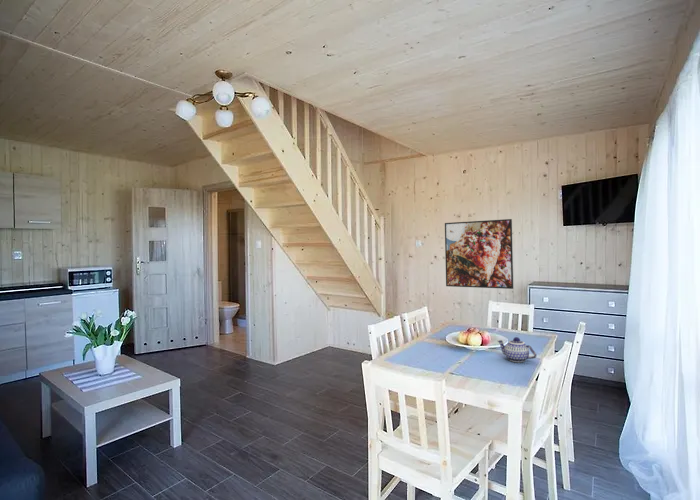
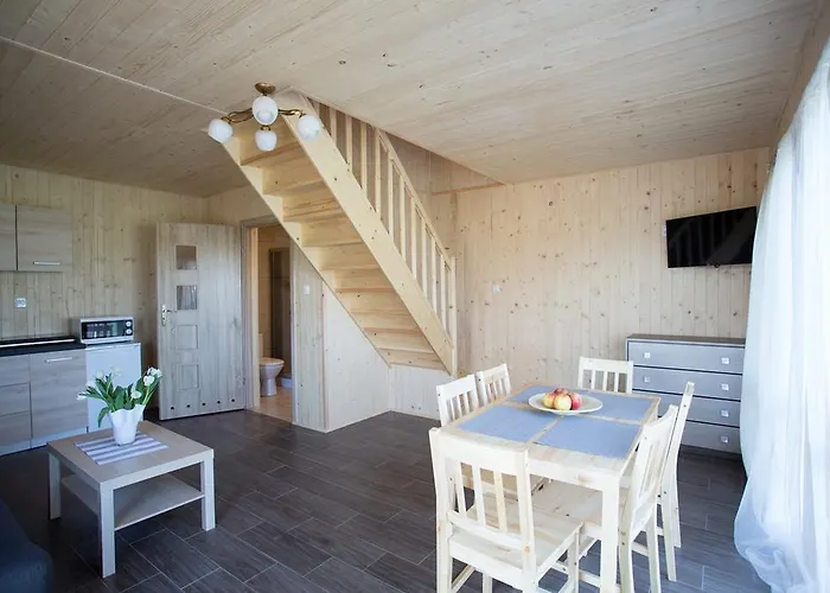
- teapot [497,336,538,363]
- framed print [444,218,514,290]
